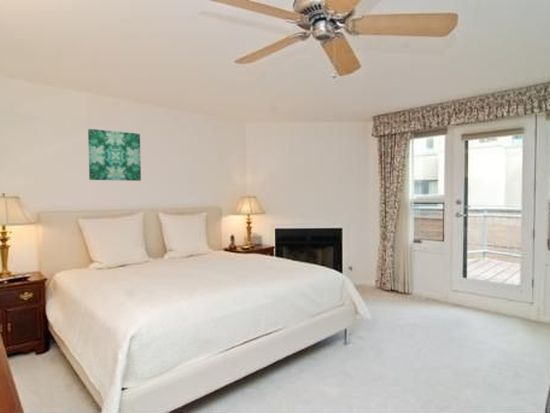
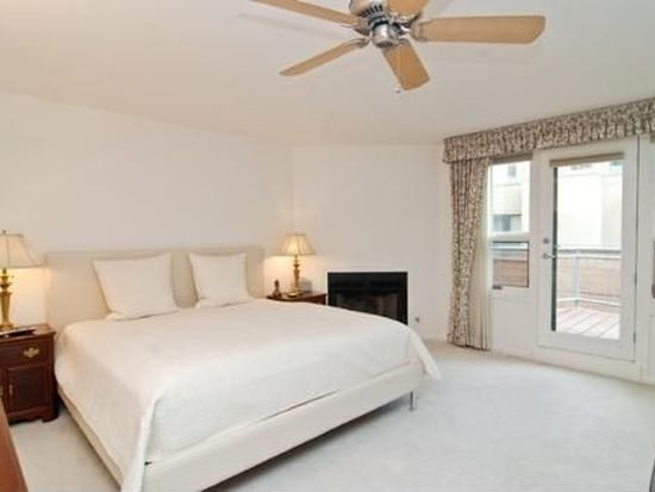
- wall art [87,128,142,182]
